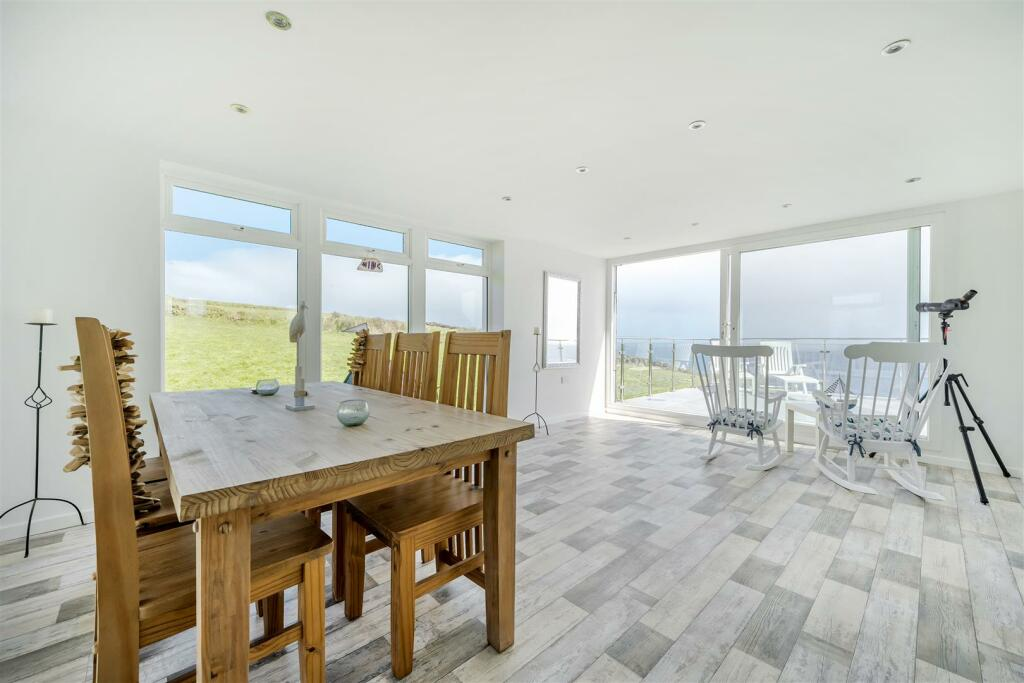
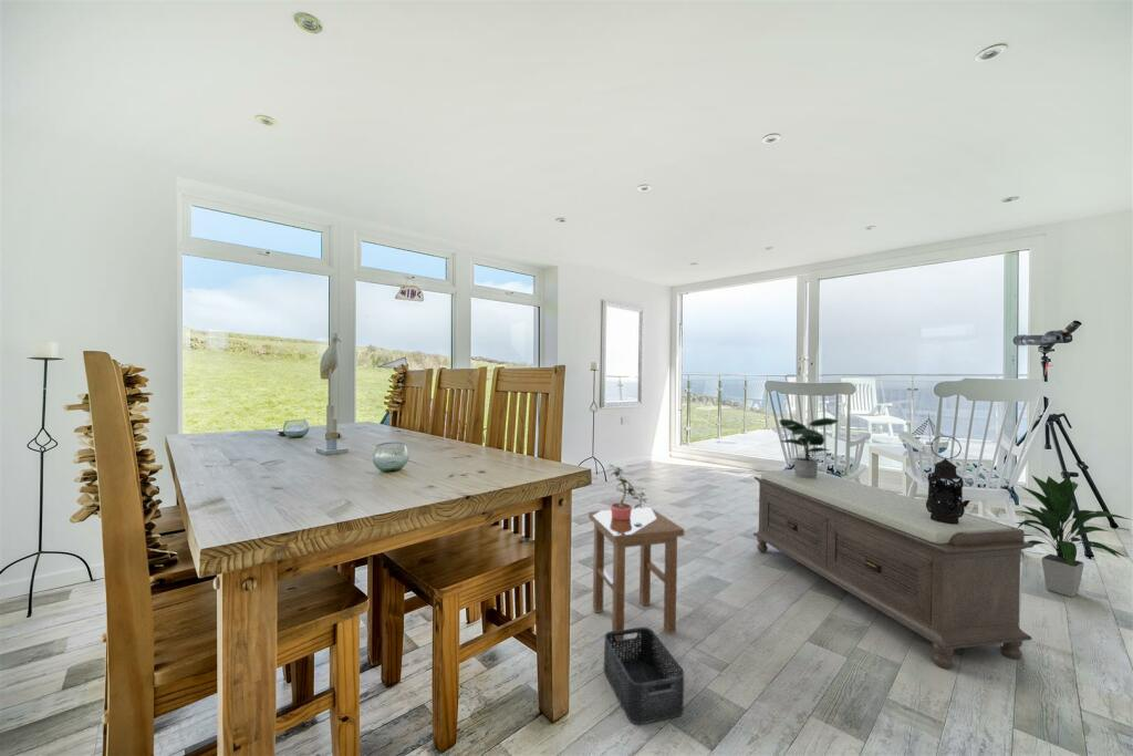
+ indoor plant [1014,475,1133,598]
+ potted plant [606,463,647,526]
+ potted plant [778,417,839,478]
+ storage bin [603,625,685,725]
+ bench [752,468,1035,670]
+ stool [588,506,686,641]
+ lantern [925,435,966,524]
